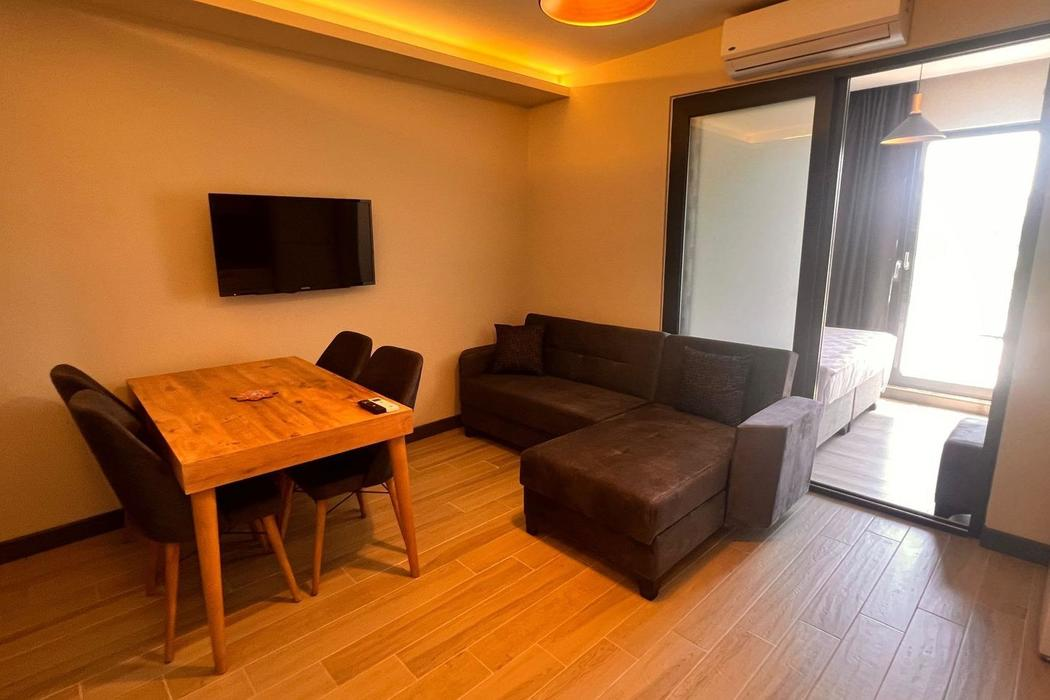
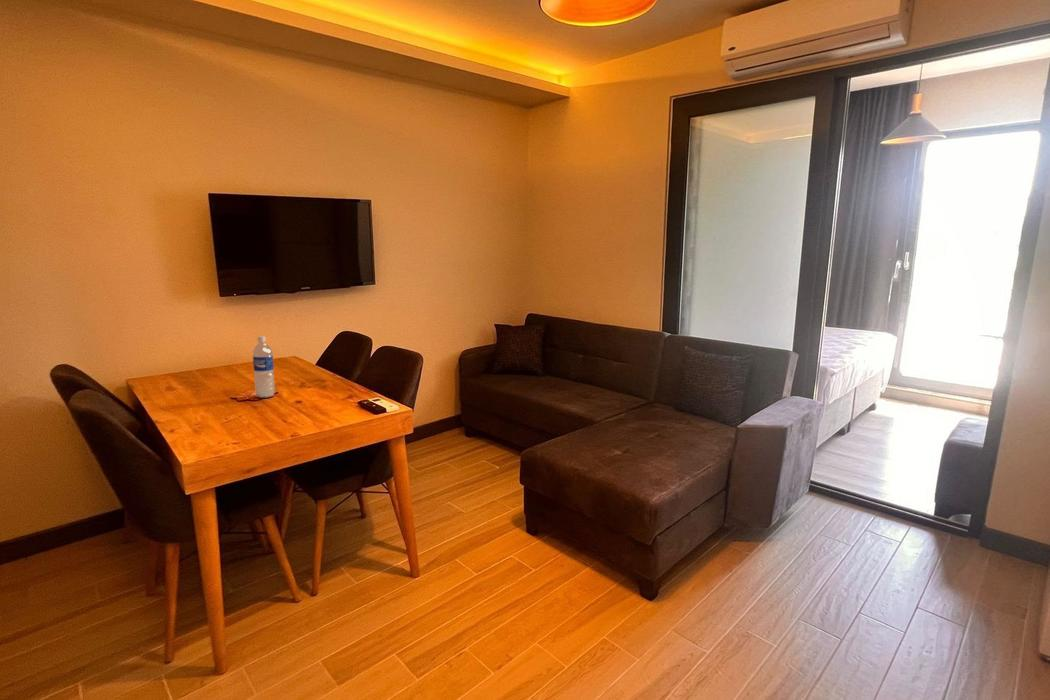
+ water bottle [252,335,276,399]
